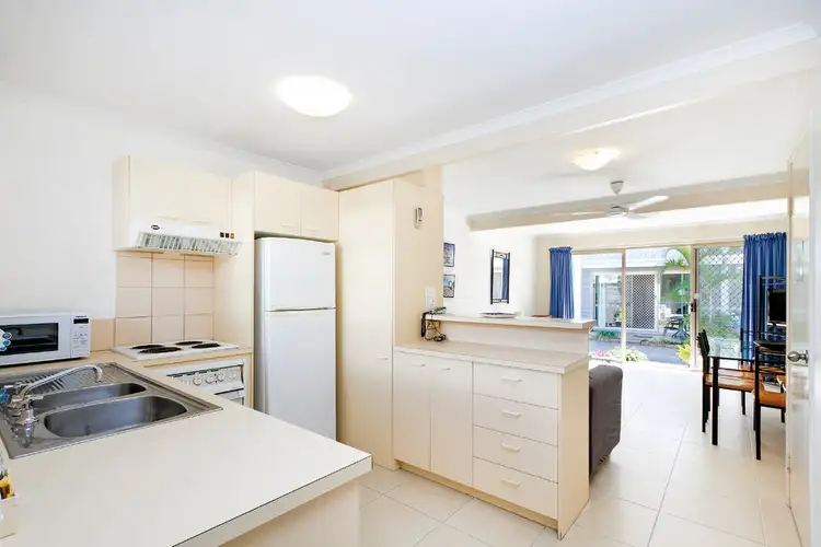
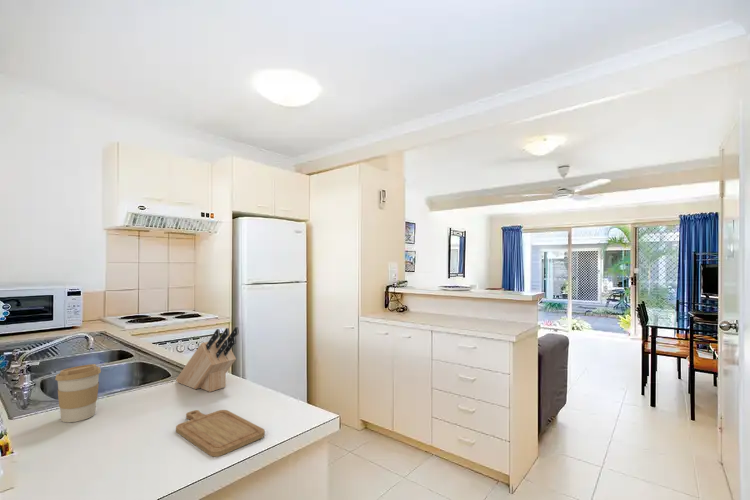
+ chopping board [175,409,266,458]
+ coffee cup [54,363,102,423]
+ knife block [175,326,240,393]
